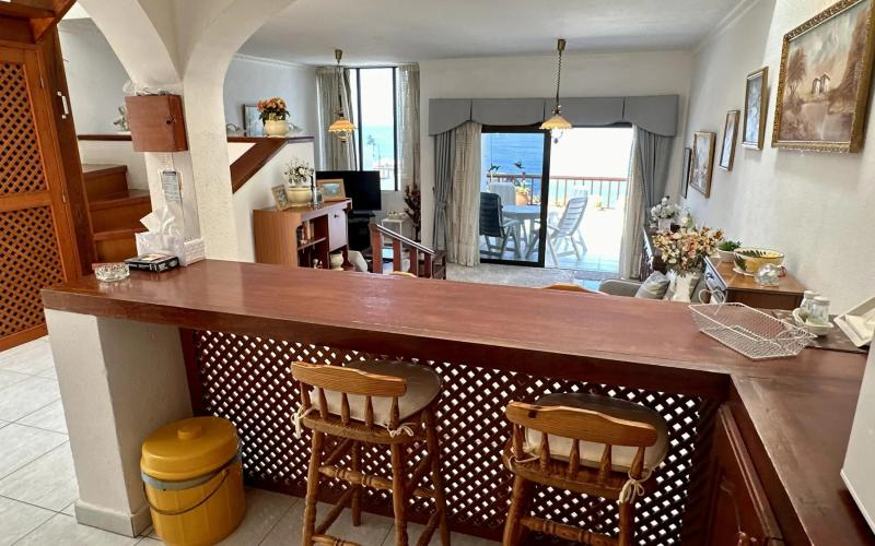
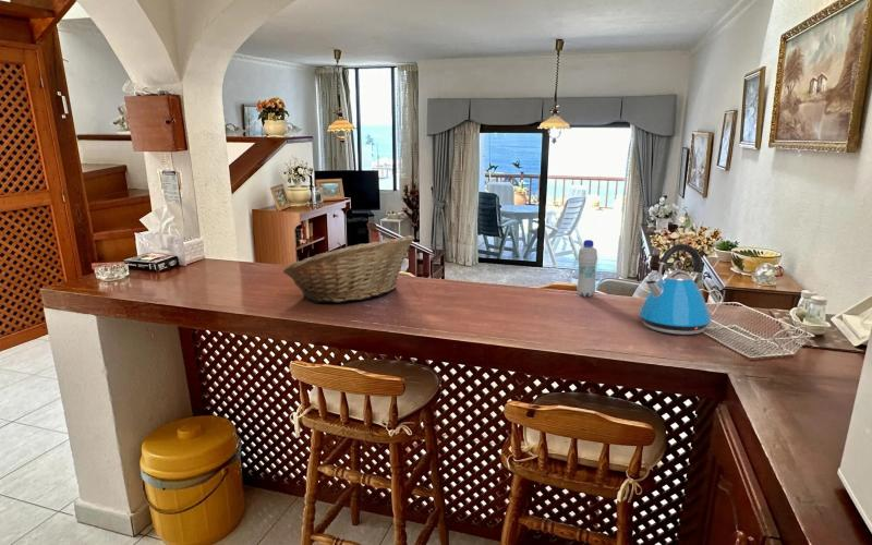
+ kettle [638,243,712,336]
+ bottle [577,239,598,298]
+ fruit basket [282,234,415,304]
